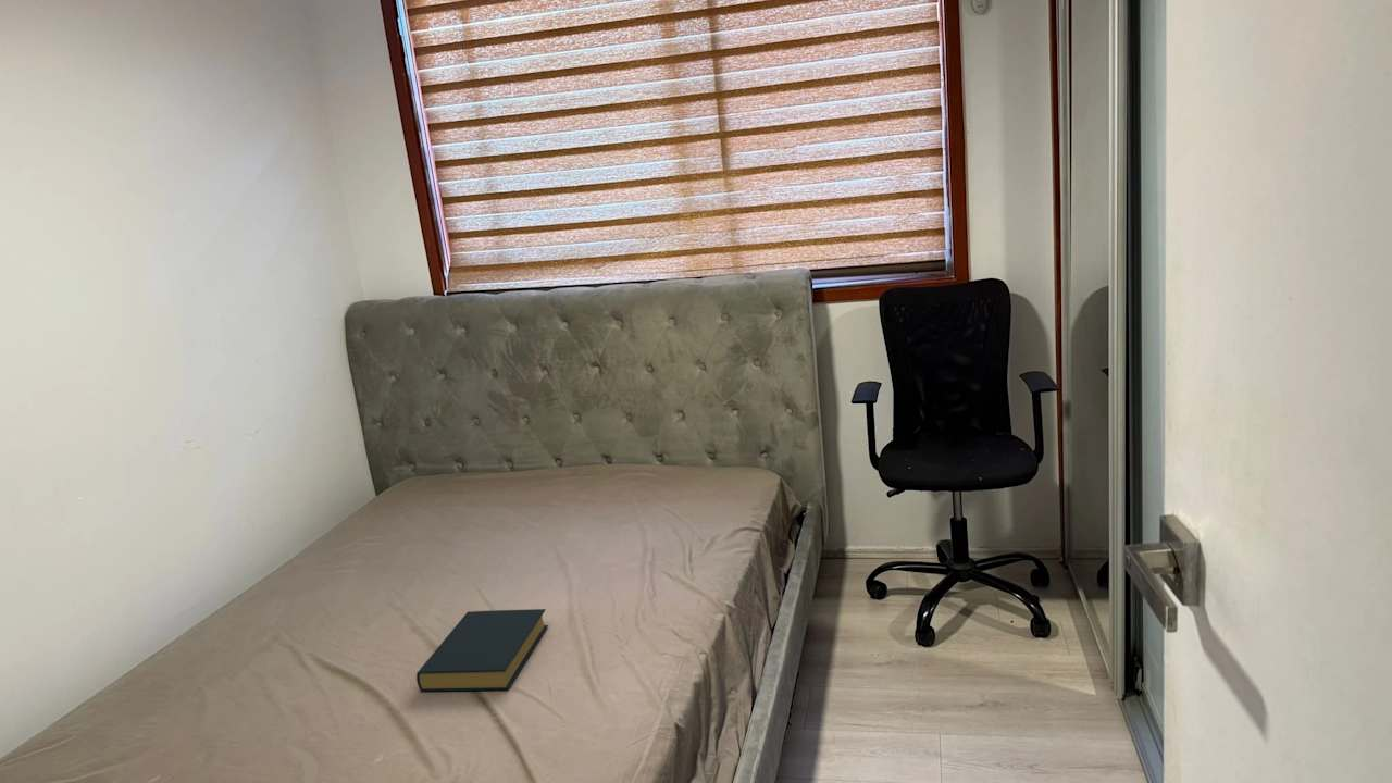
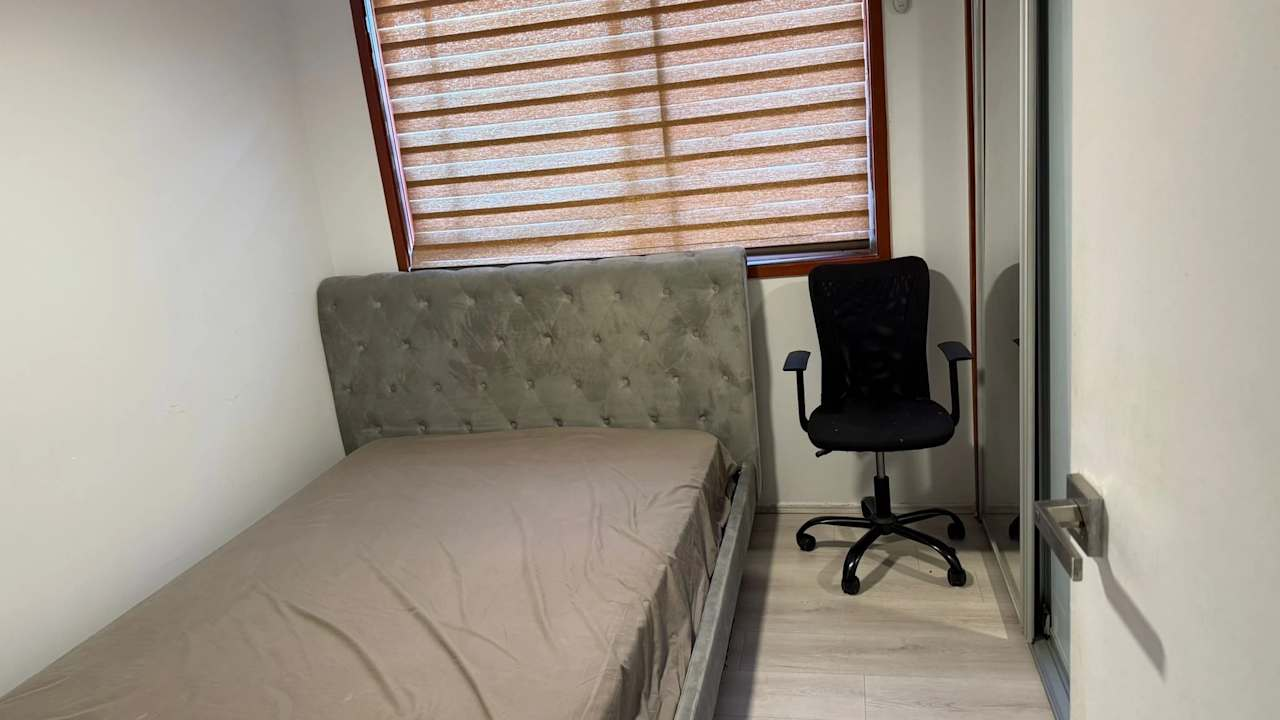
- hardback book [415,608,549,692]
